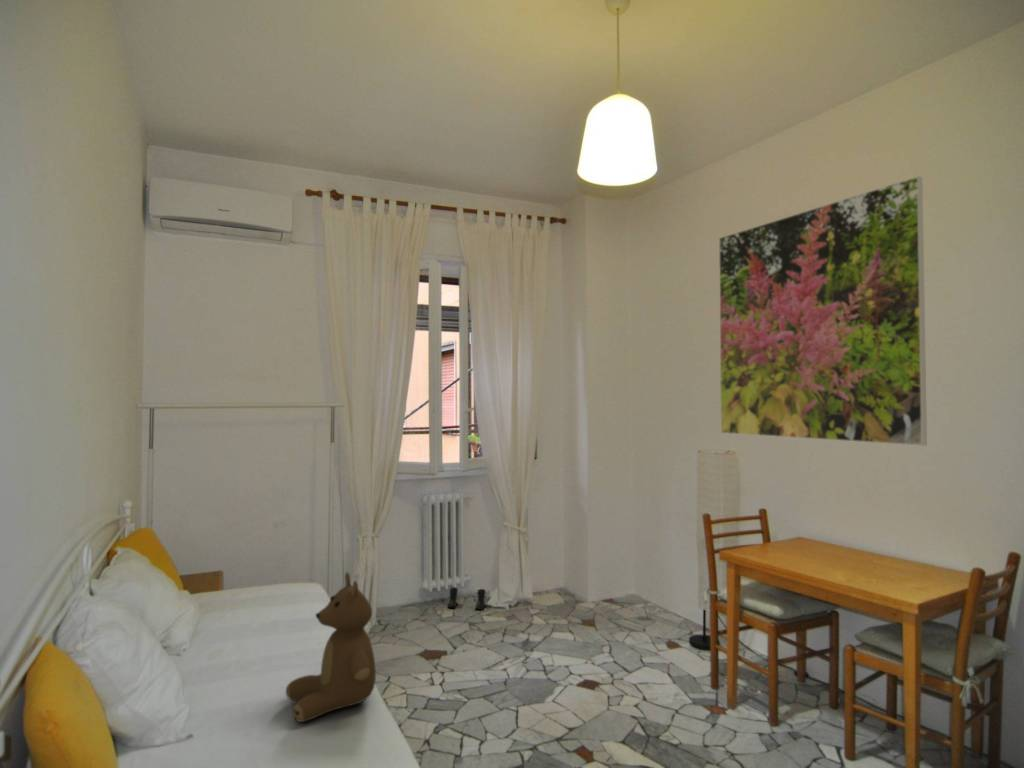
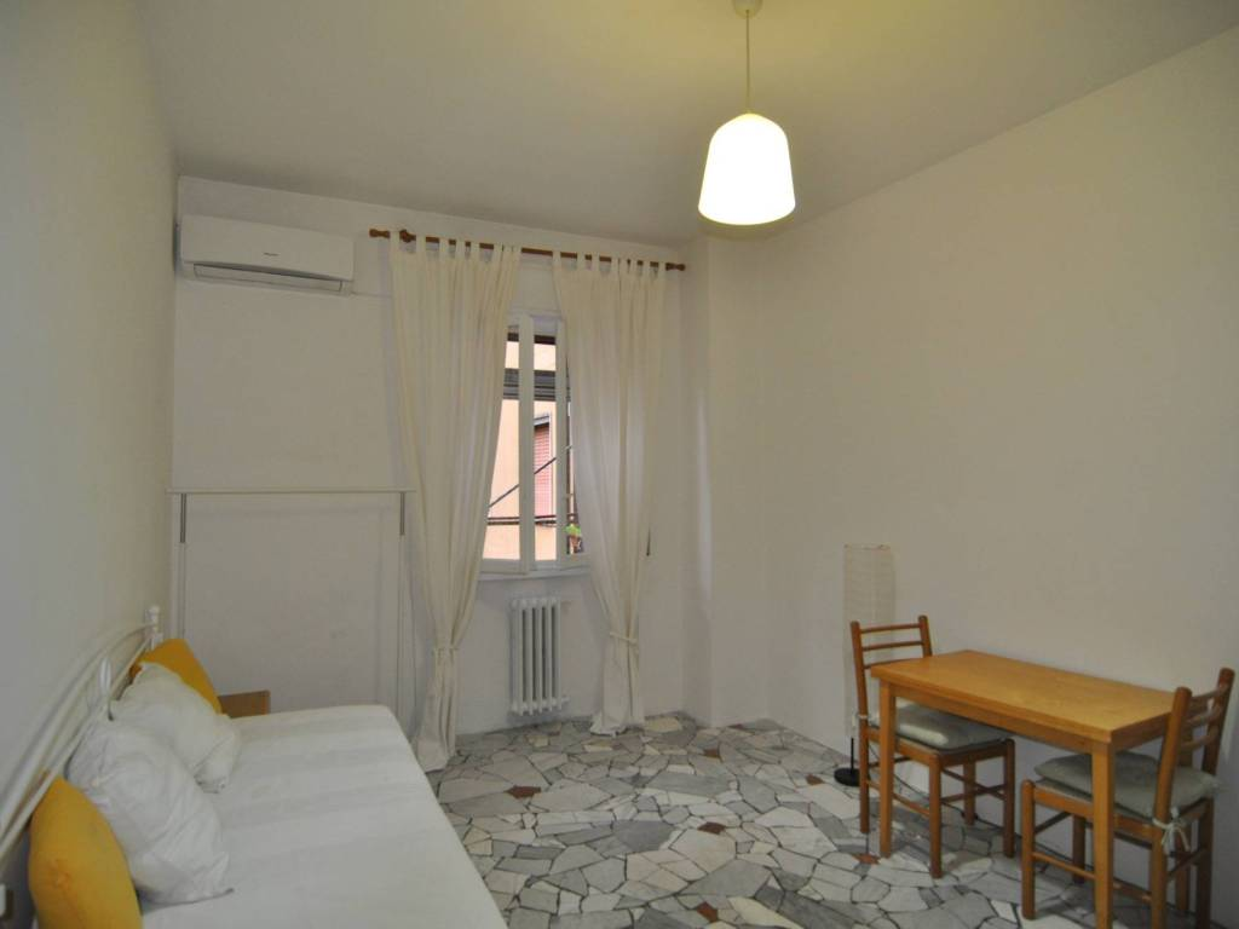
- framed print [718,175,928,447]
- teddy bear [285,571,377,723]
- boots [446,586,487,611]
